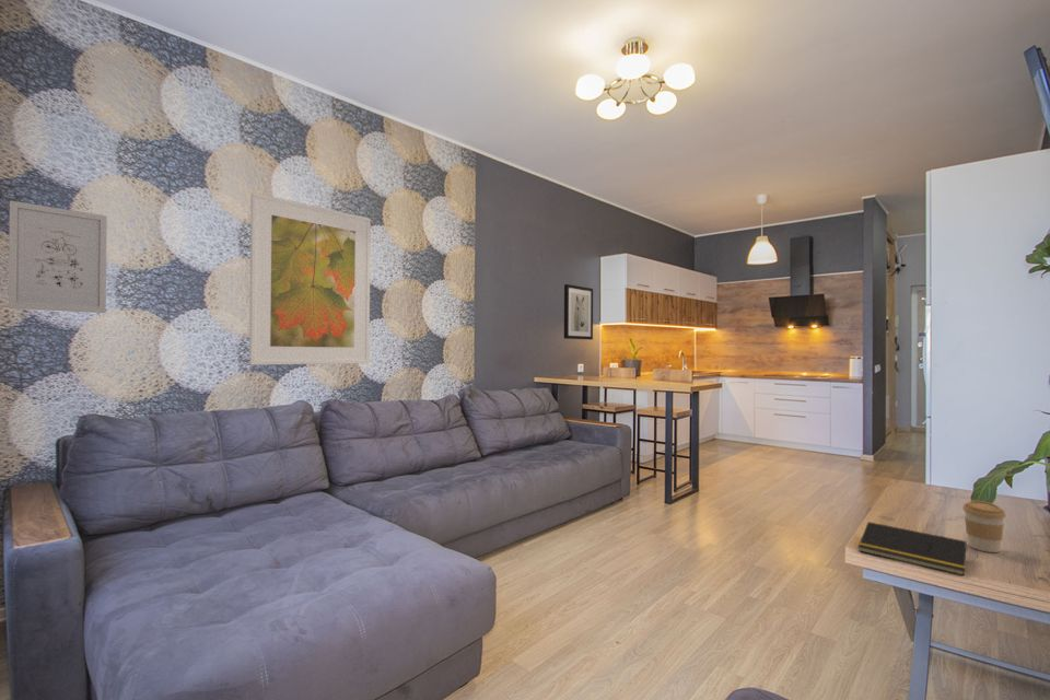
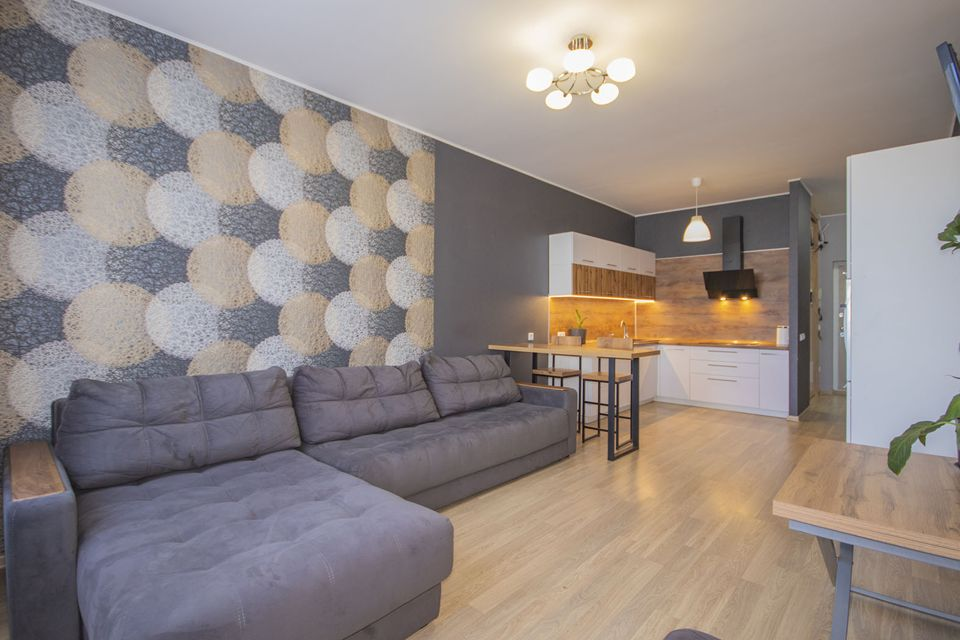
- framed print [248,191,372,366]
- wall art [8,199,108,314]
- wall art [563,283,594,340]
- notepad [858,521,968,576]
- coffee cup [961,500,1007,553]
